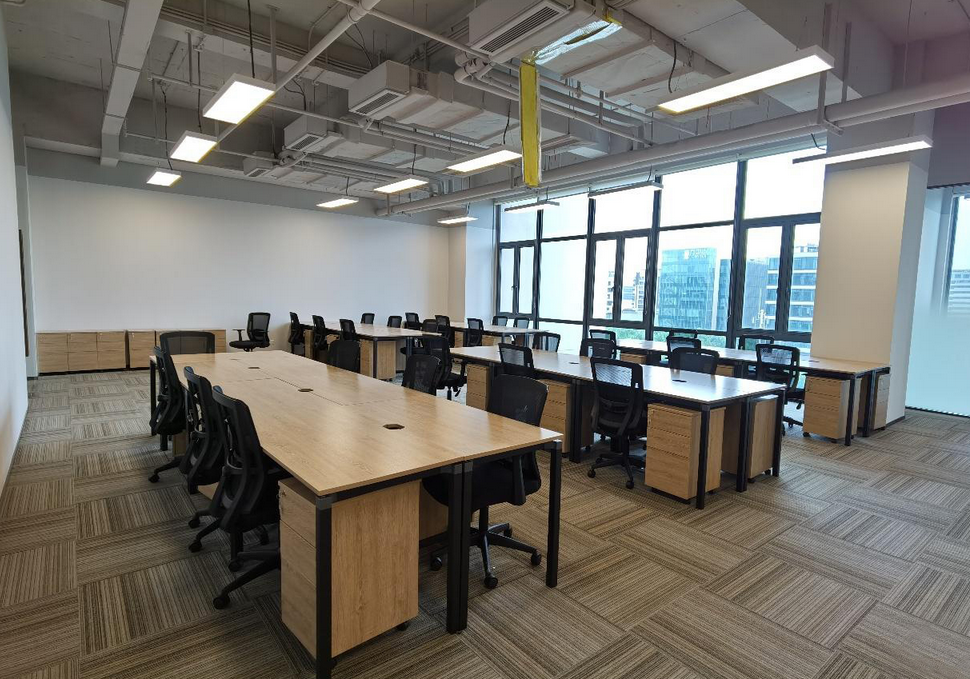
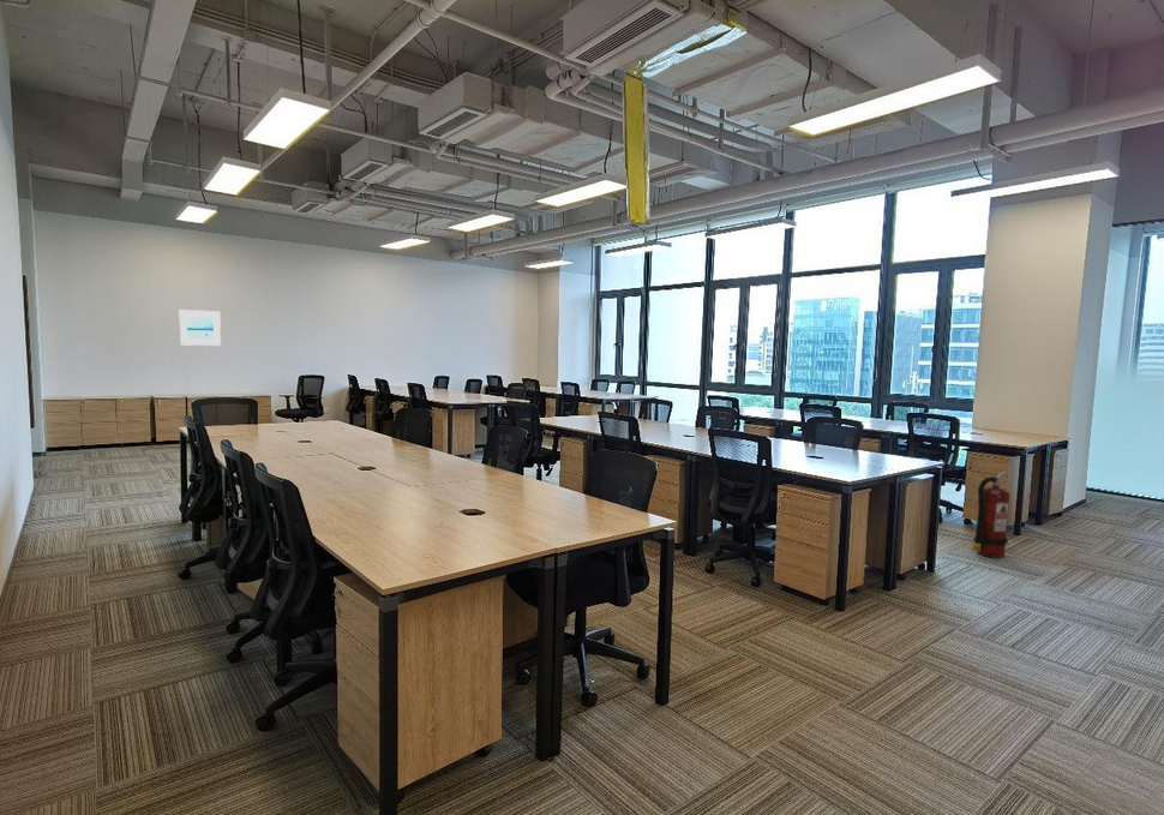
+ fire extinguisher [971,471,1010,559]
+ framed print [179,308,222,347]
